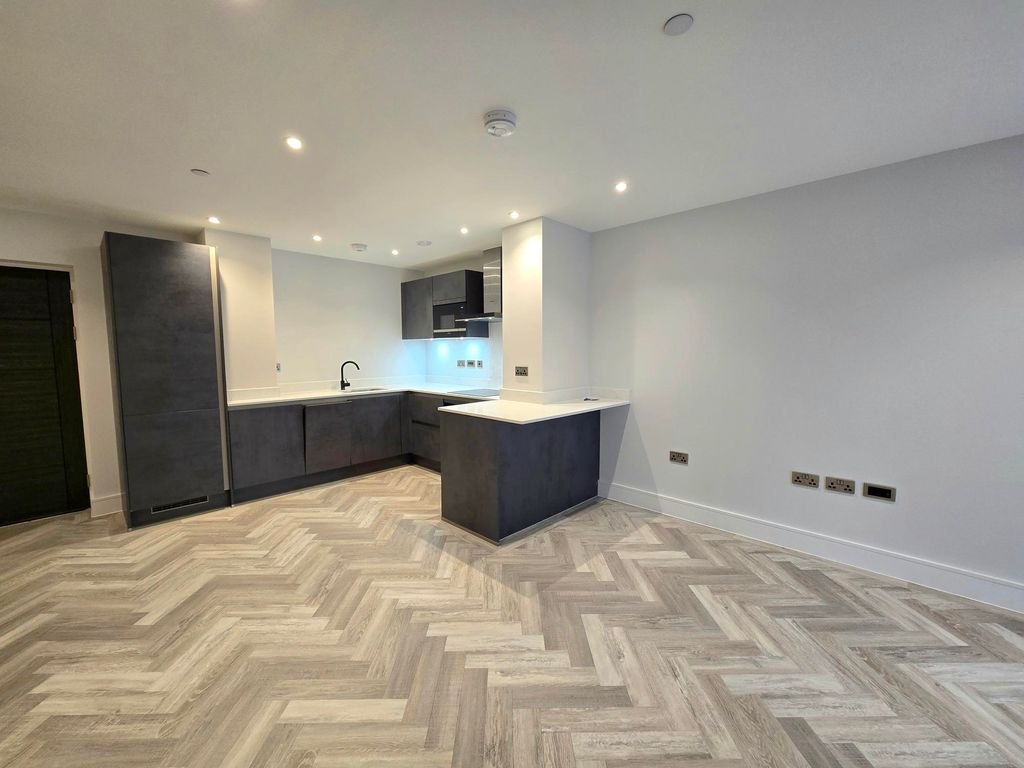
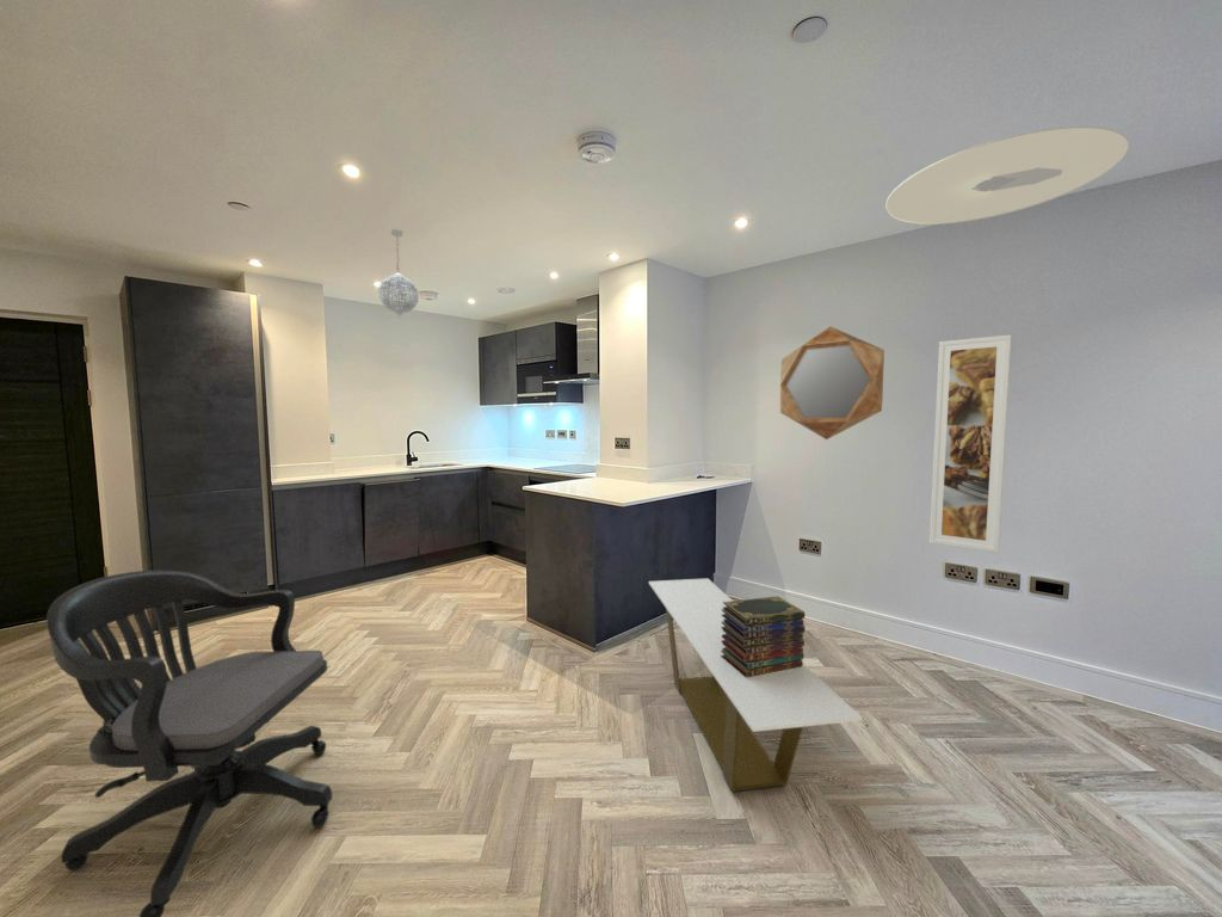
+ book stack [721,596,807,678]
+ chair [45,570,333,917]
+ ceiling light [884,125,1130,226]
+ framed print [928,333,1012,554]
+ home mirror [779,325,885,441]
+ coffee table [648,577,863,793]
+ pendant light [377,228,420,319]
